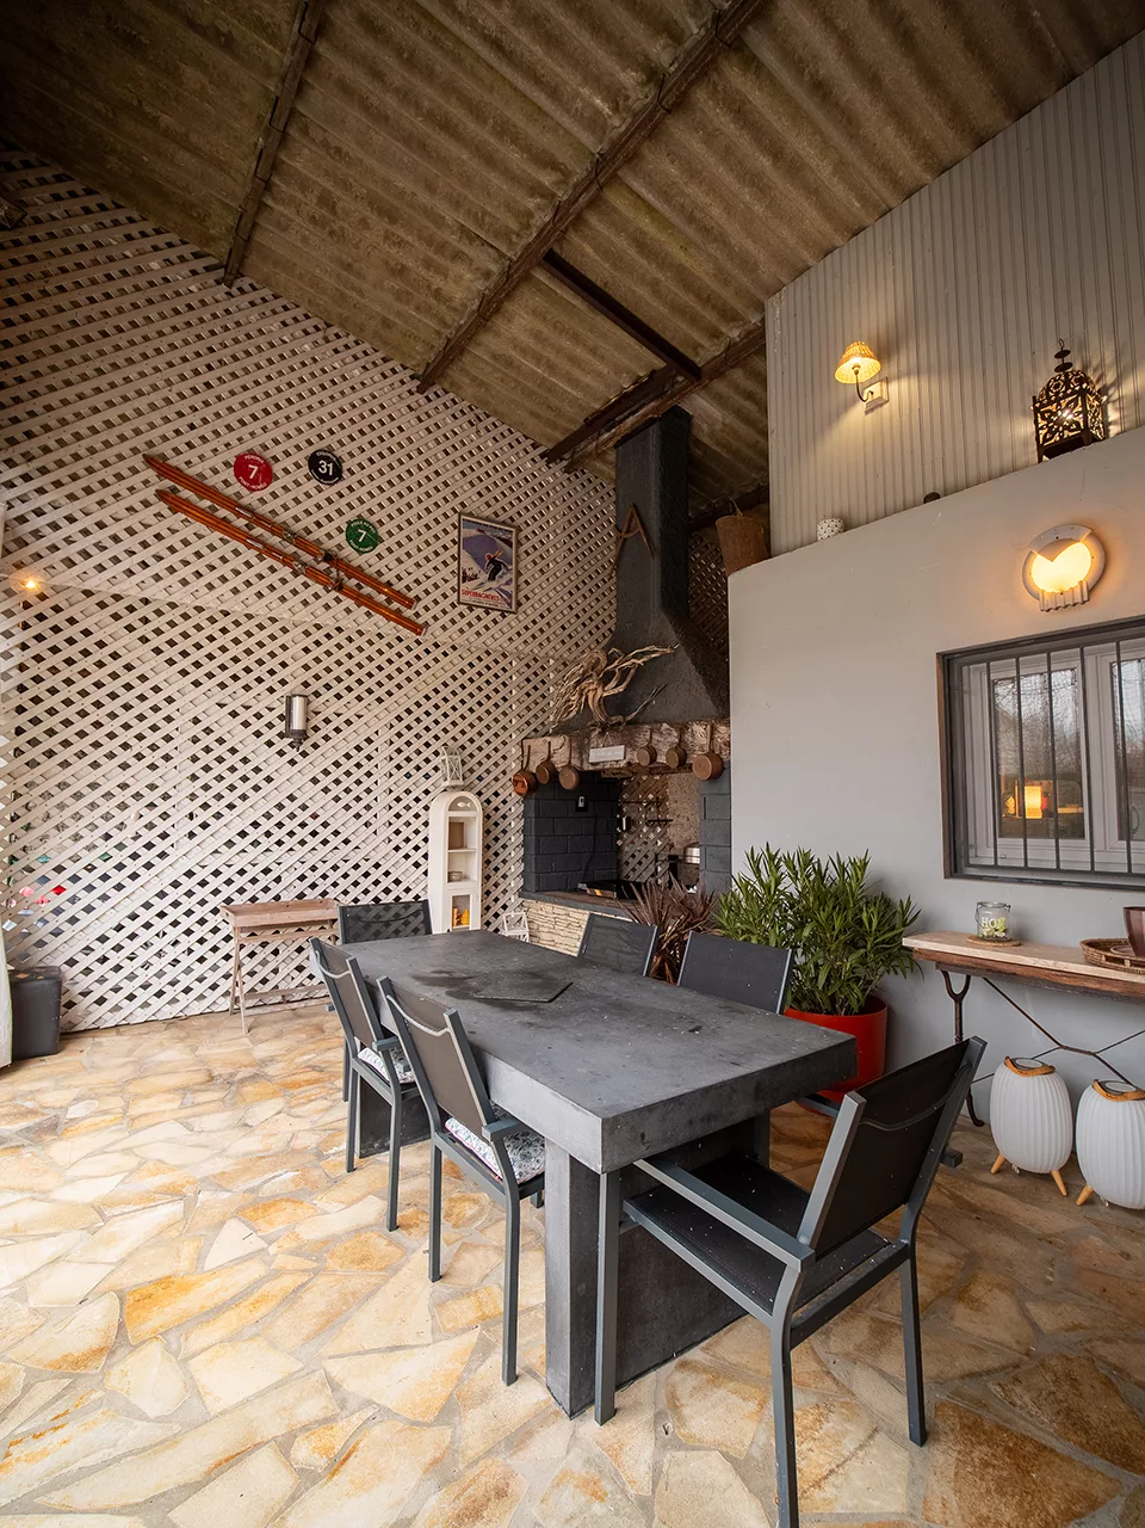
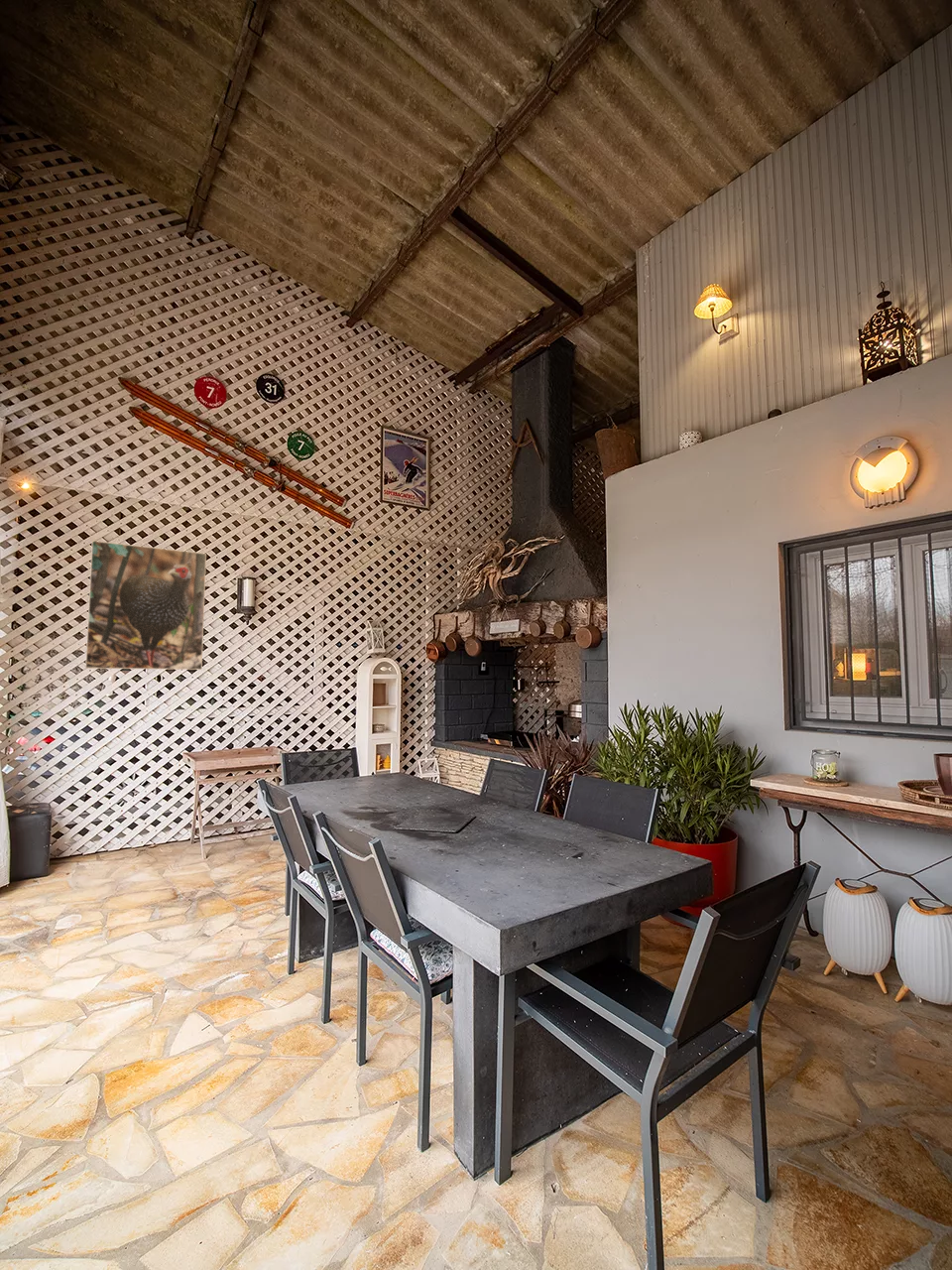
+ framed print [84,540,207,671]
